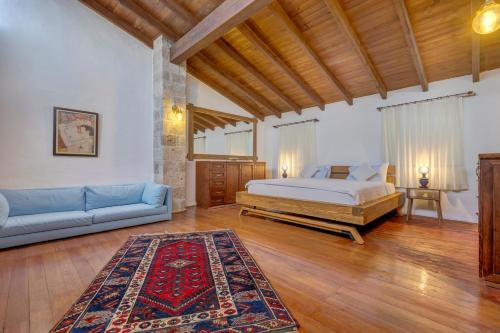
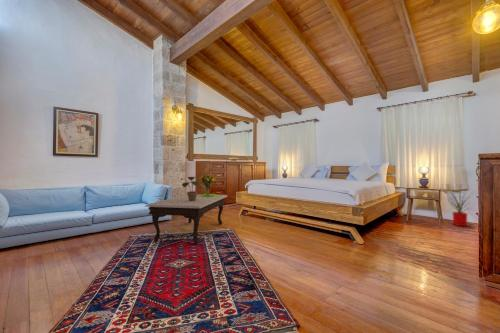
+ potted plant [179,176,206,201]
+ coffee table [144,194,228,245]
+ bouquet [197,171,219,198]
+ house plant [441,184,479,227]
